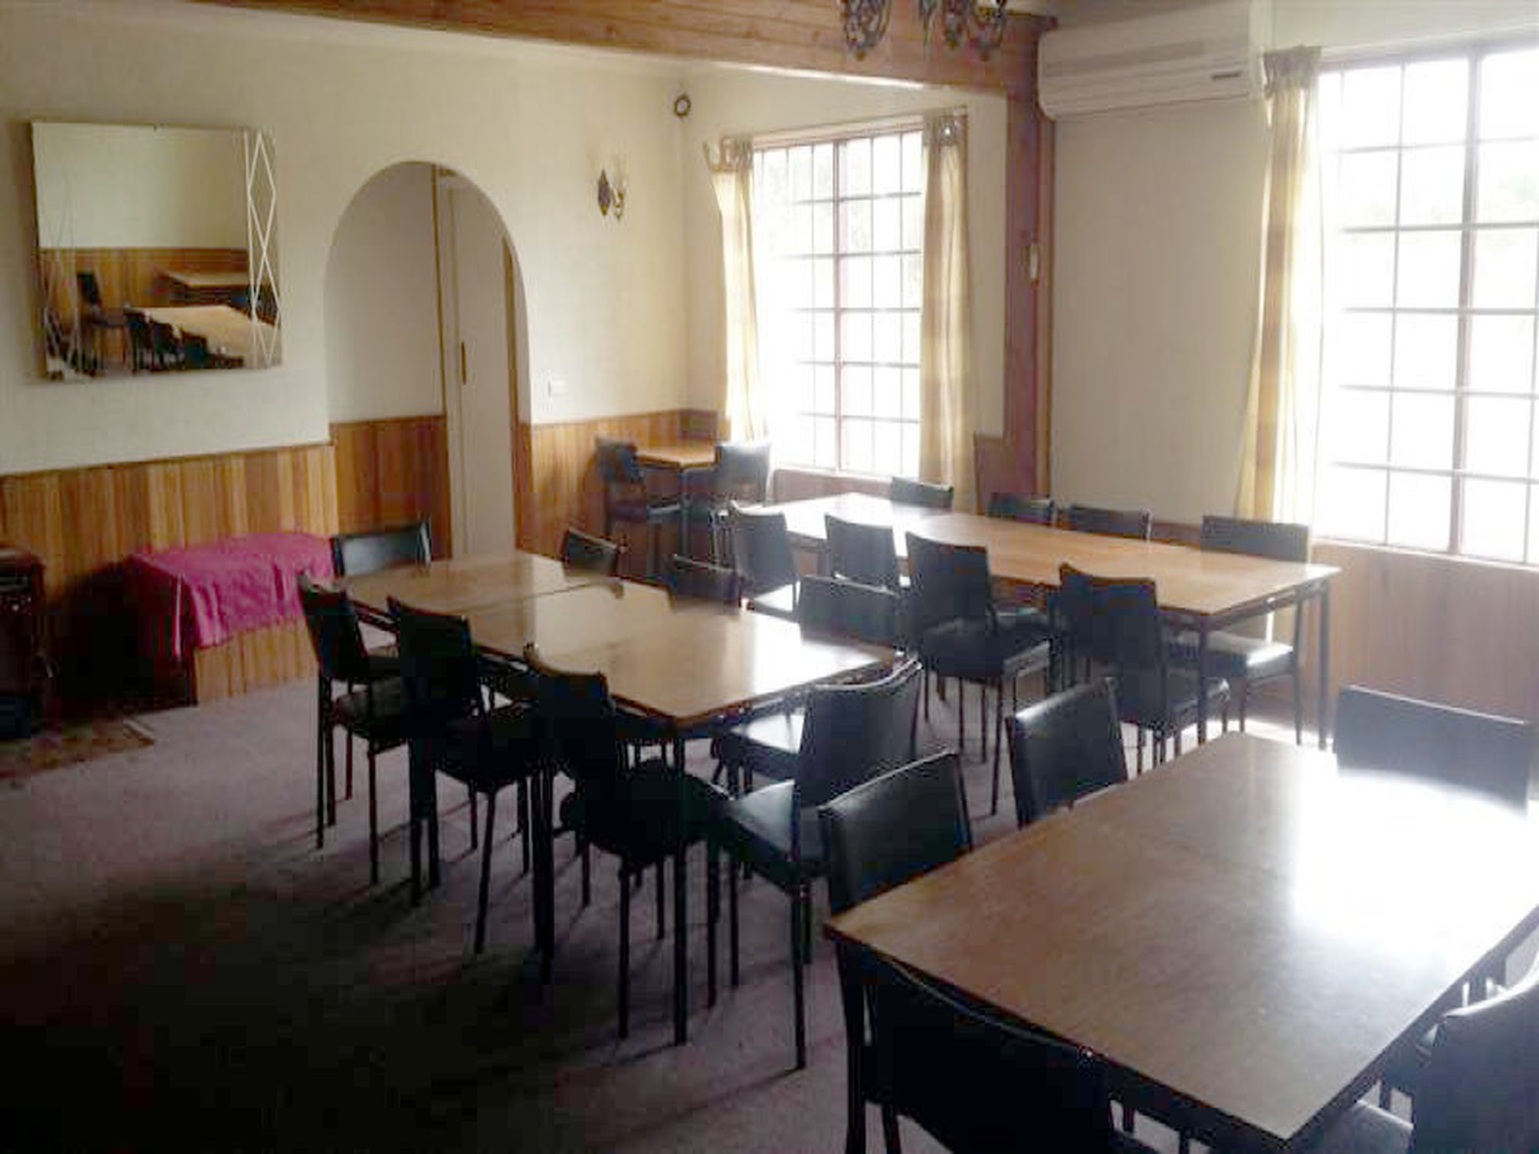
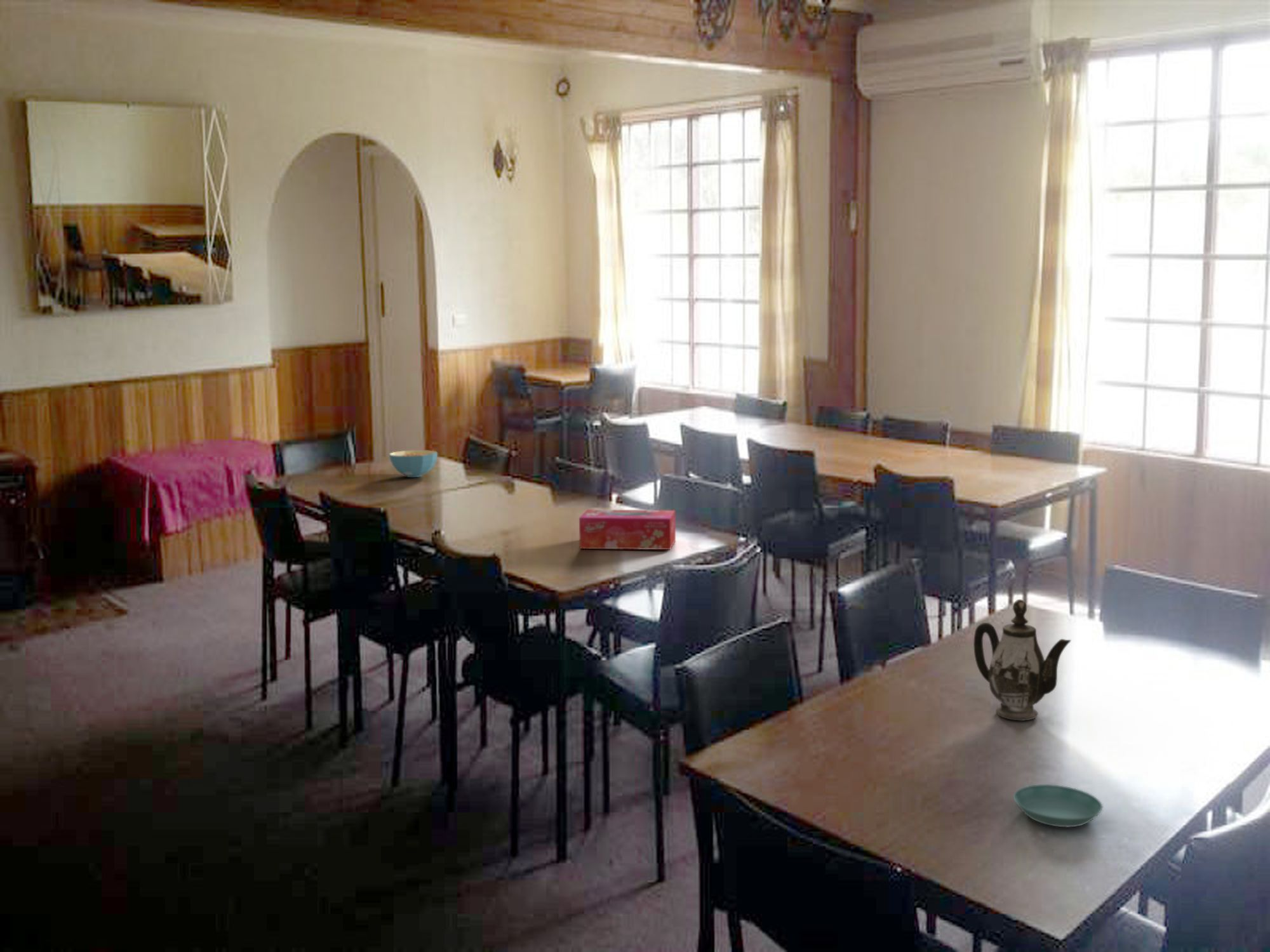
+ tissue box [578,509,676,550]
+ saucer [1013,784,1103,828]
+ cereal bowl [389,449,438,478]
+ teapot [973,598,1072,722]
